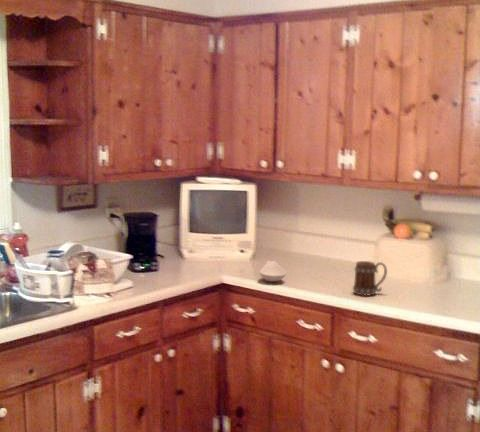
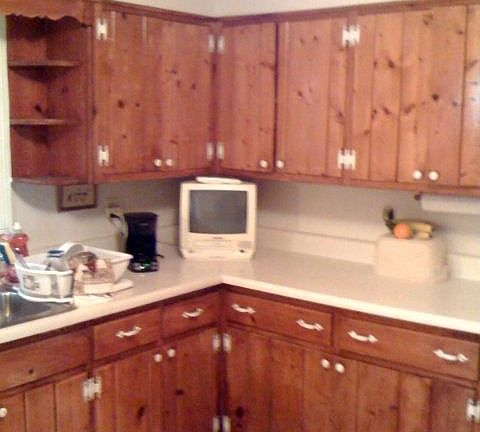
- mug [352,260,388,296]
- spoon rest [259,260,287,283]
